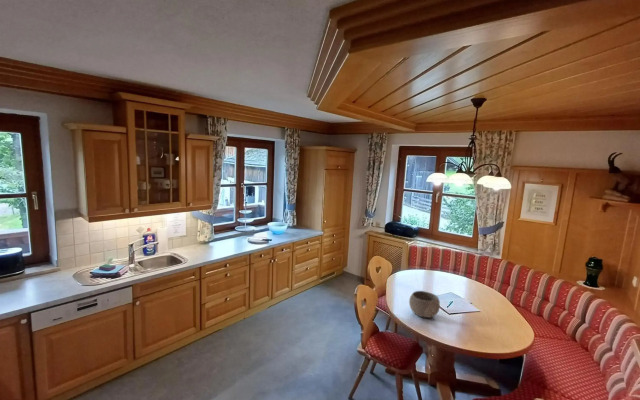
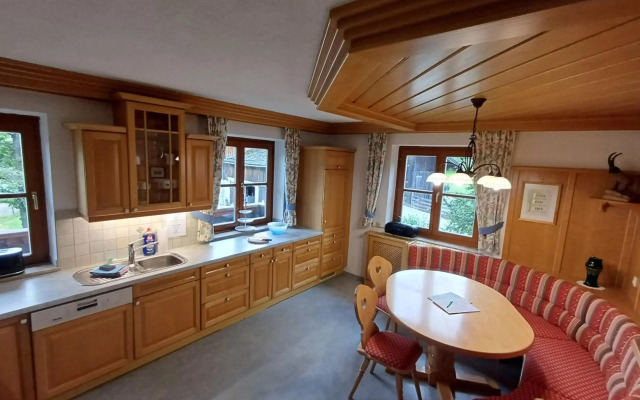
- bowl [408,290,441,319]
